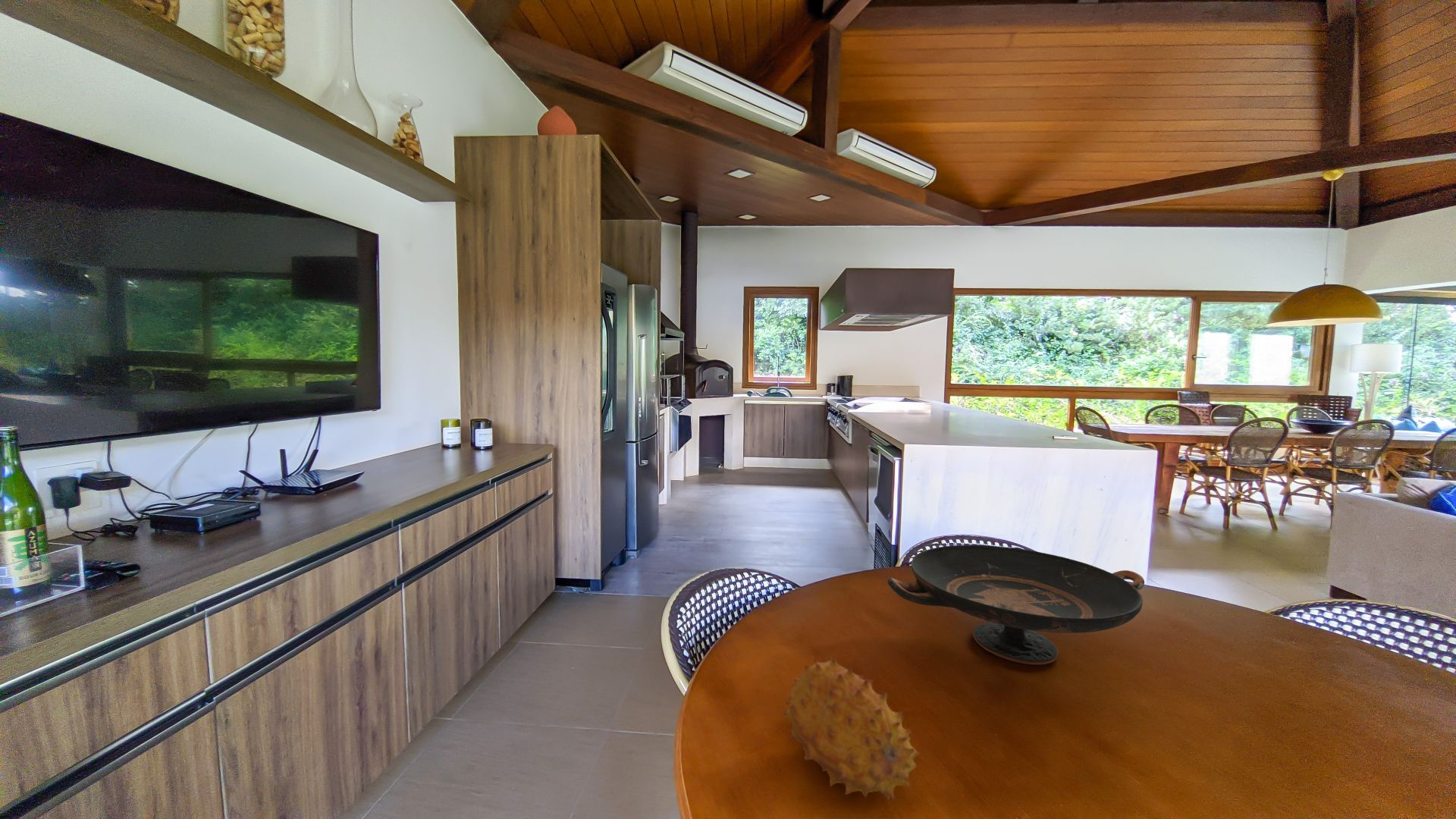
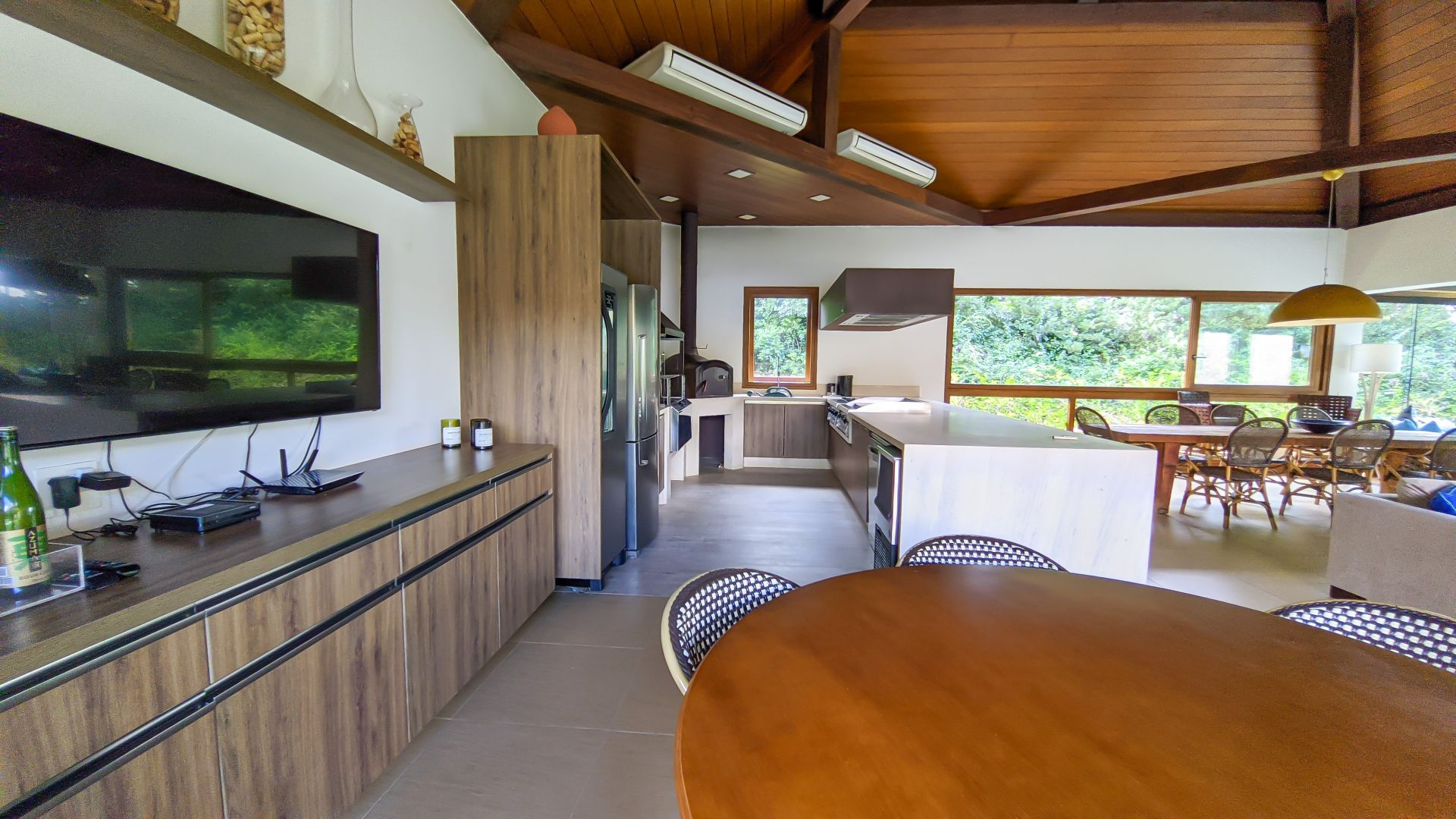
- fruit [783,656,921,801]
- decorative bowl [887,544,1145,665]
